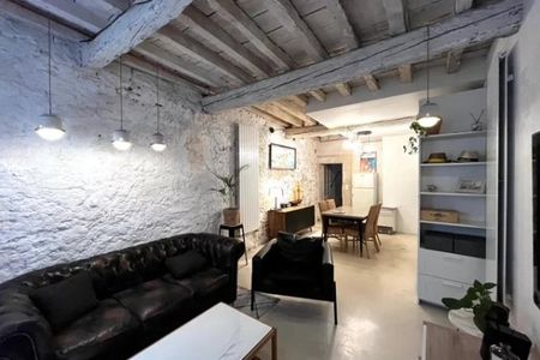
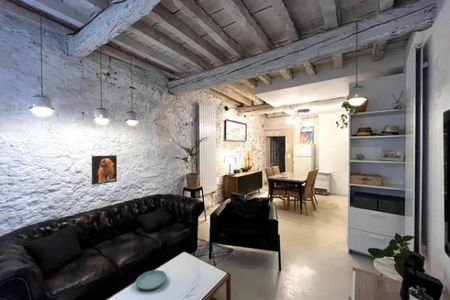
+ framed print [91,154,118,186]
+ saucer [135,269,168,291]
